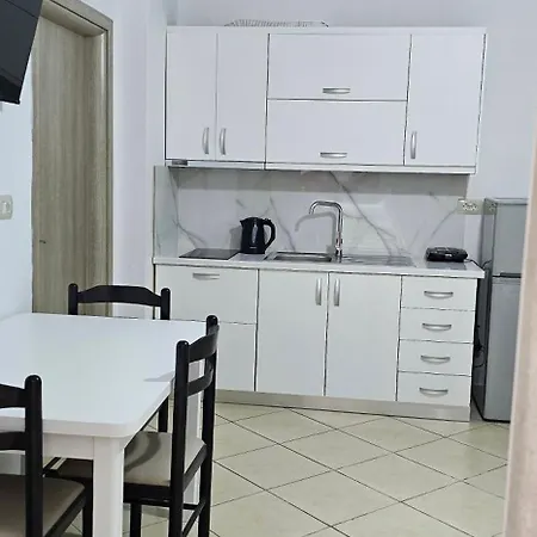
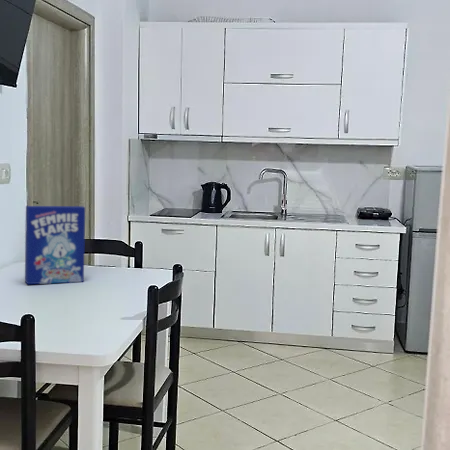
+ cereal box [24,205,86,285]
